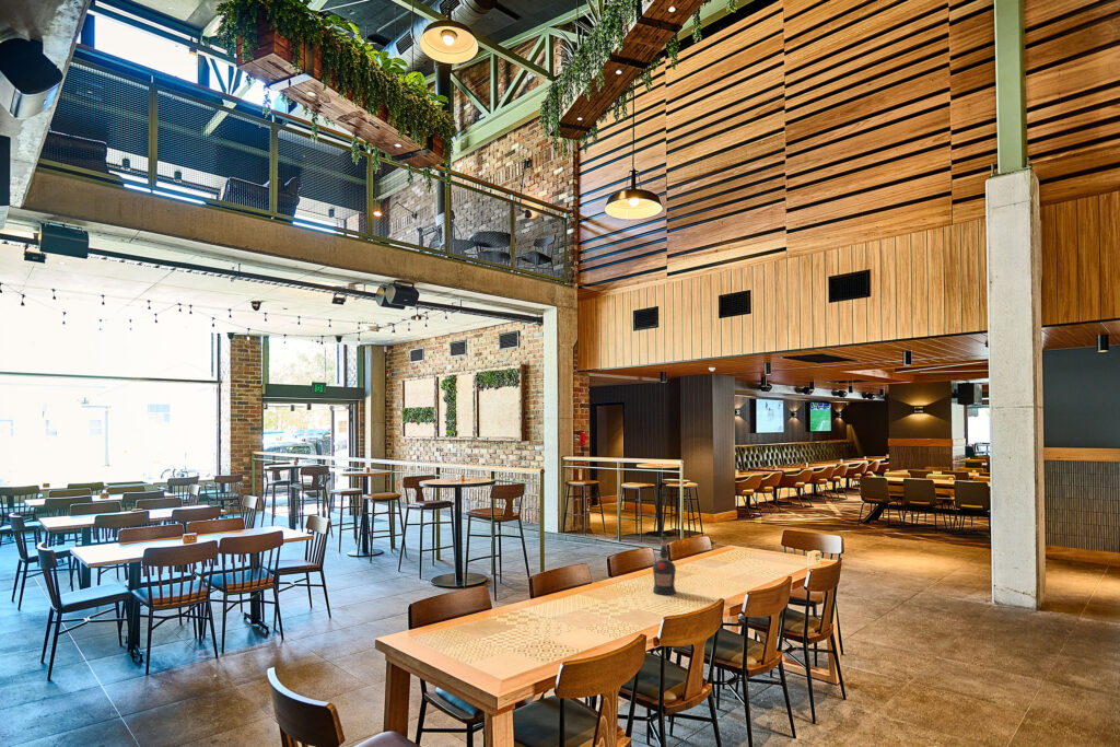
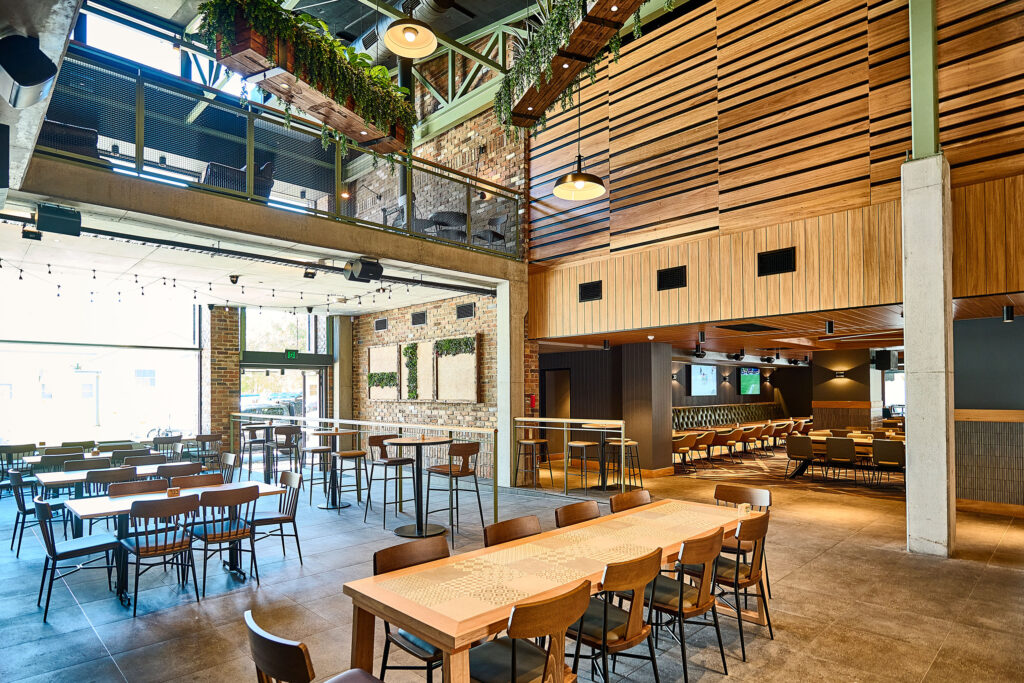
- liquor bottle [652,534,677,596]
